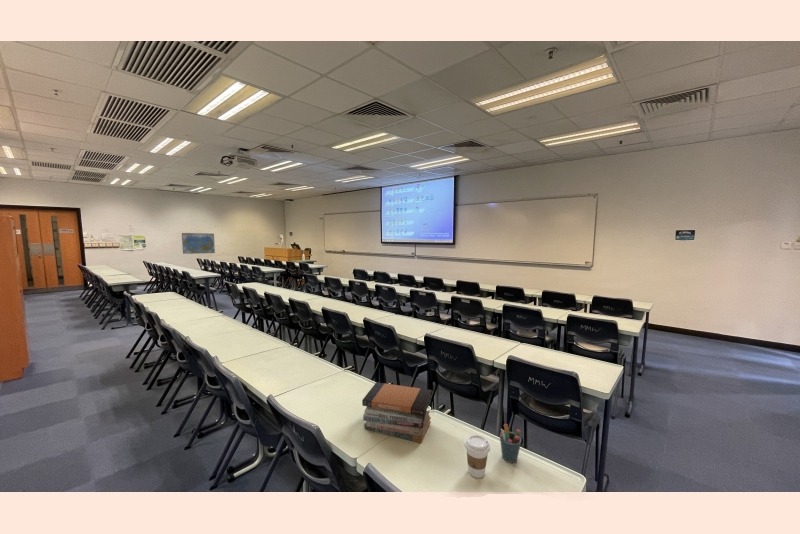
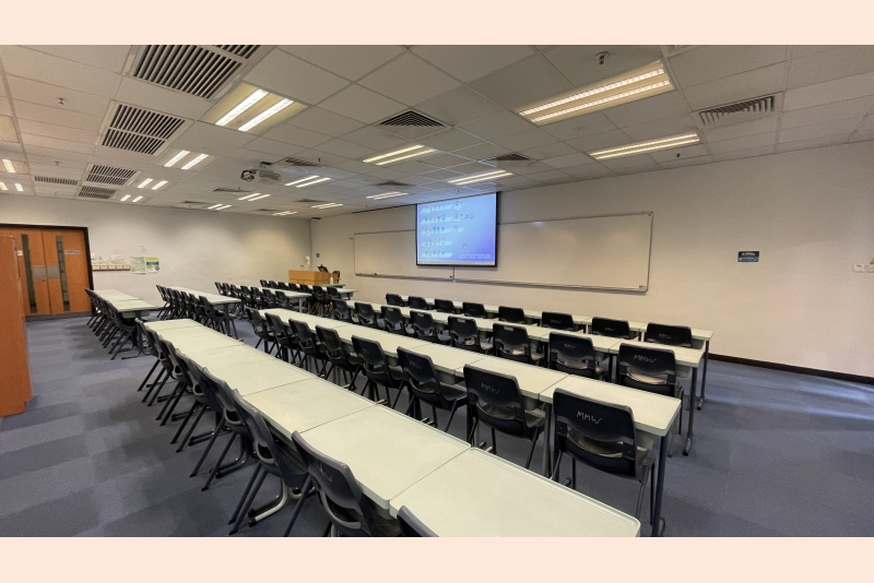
- coffee cup [464,433,491,479]
- world map [181,232,216,255]
- book stack [361,381,433,444]
- pen holder [499,423,522,464]
